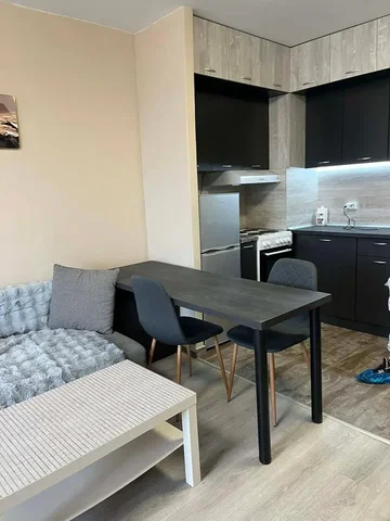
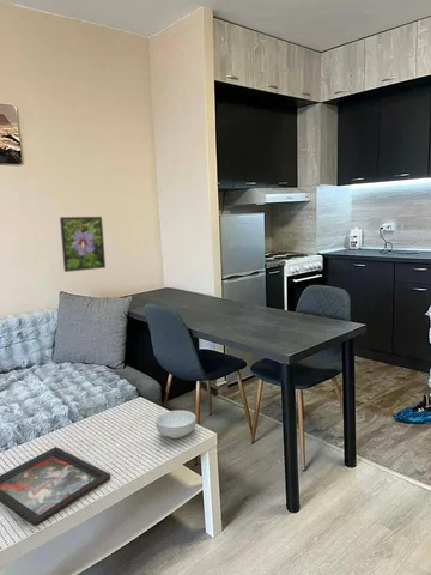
+ decorative tray [0,446,111,527]
+ cereal bowl [154,410,198,440]
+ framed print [59,216,107,273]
